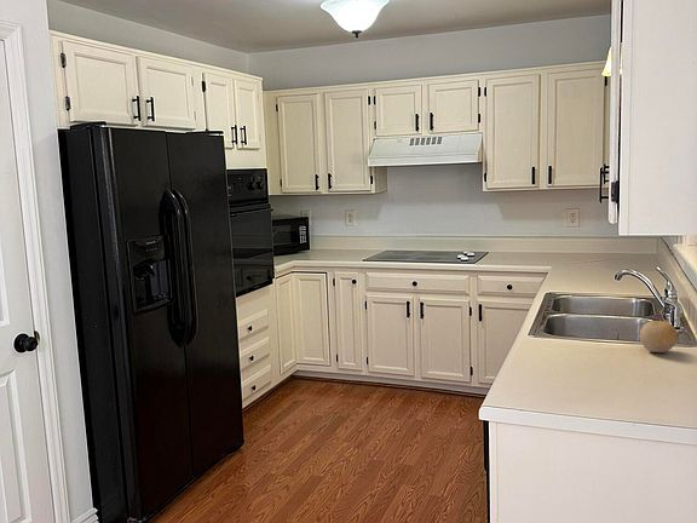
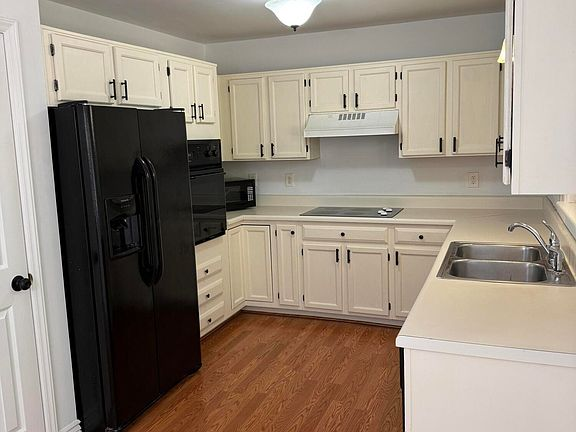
- fruit [639,320,679,354]
